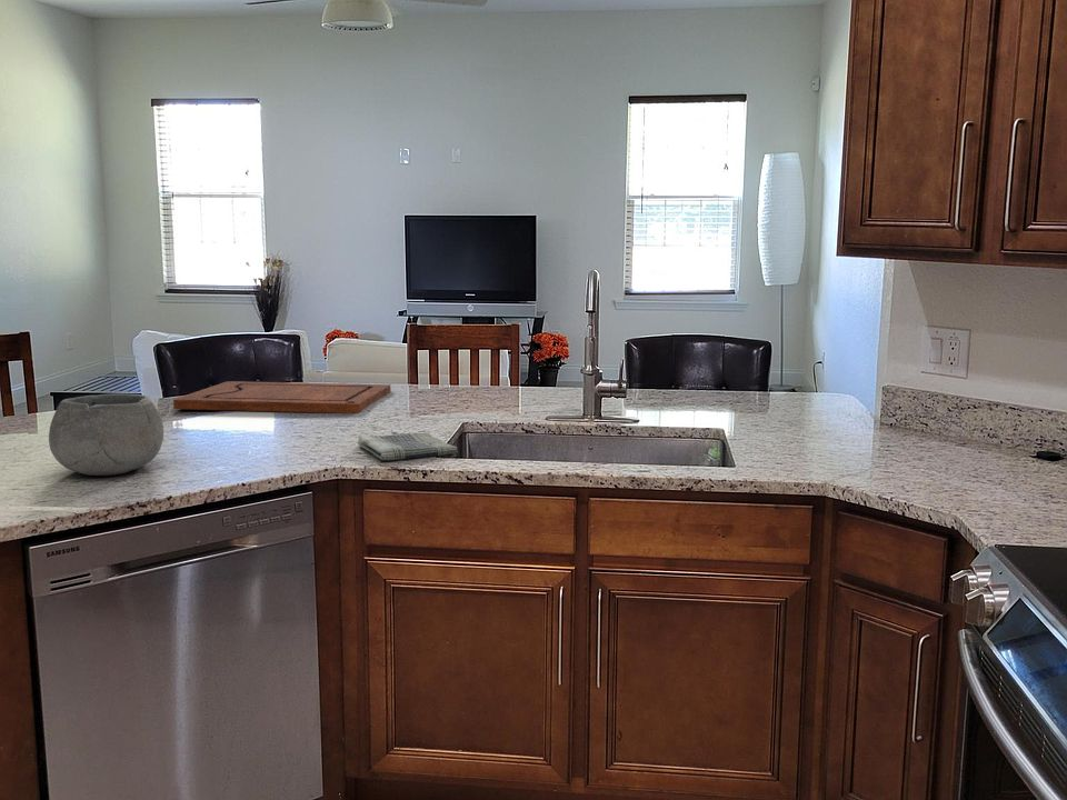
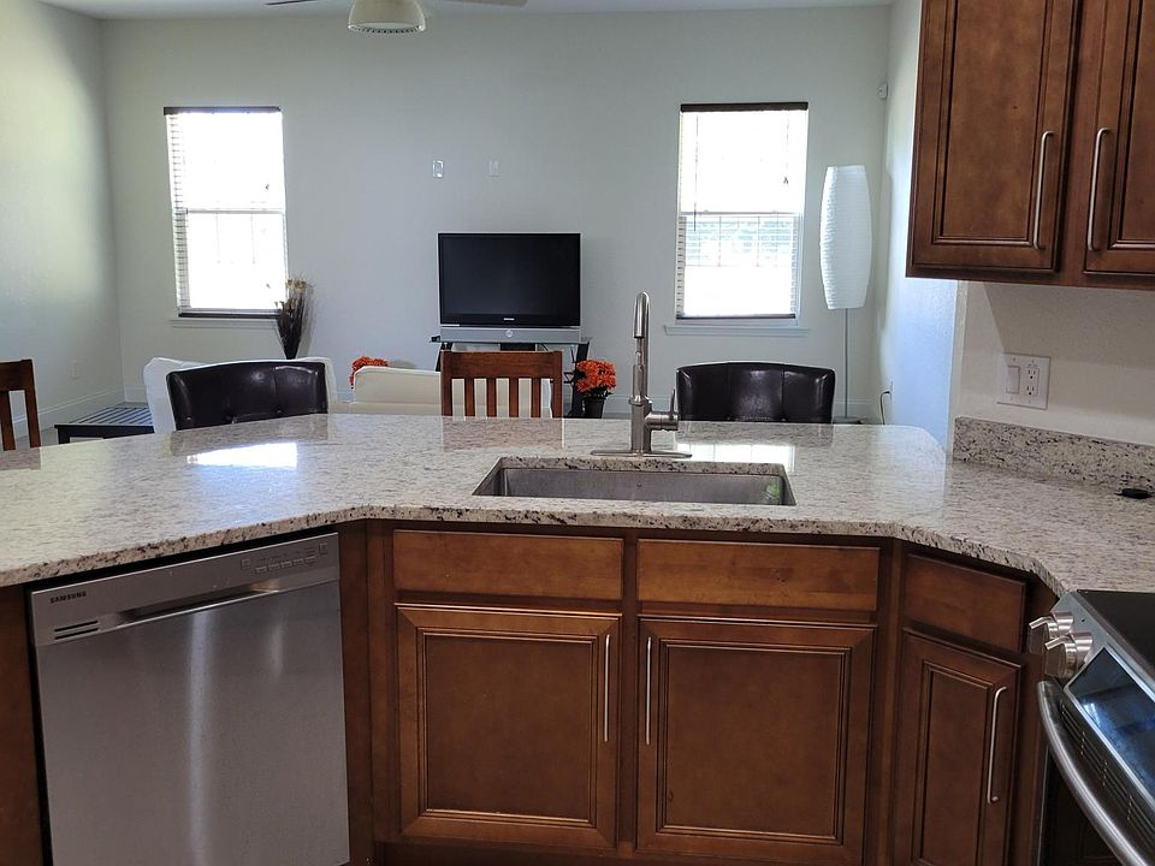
- cutting board [172,380,391,414]
- dish towel [357,432,459,461]
- bowl [48,392,164,477]
